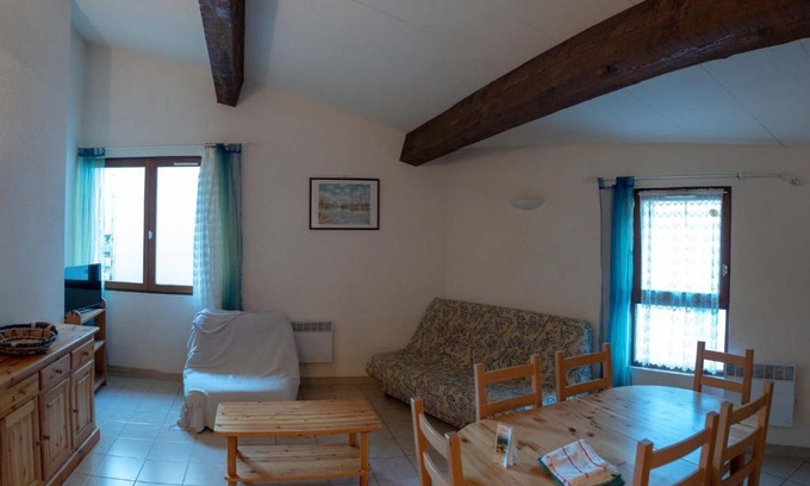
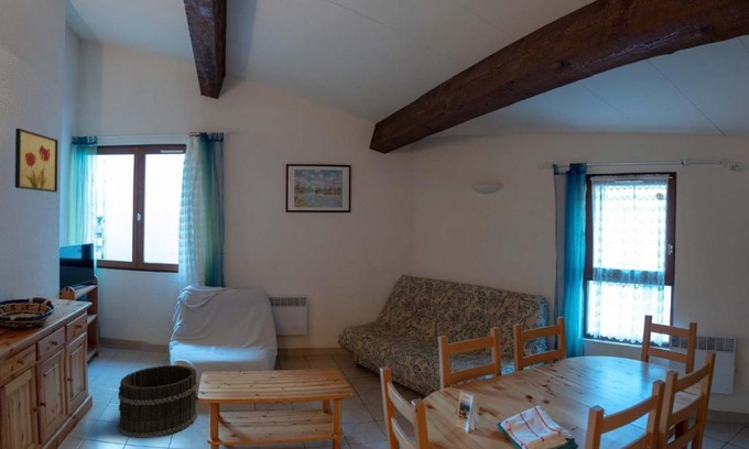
+ wall art [14,128,59,193]
+ bucket [117,364,199,439]
